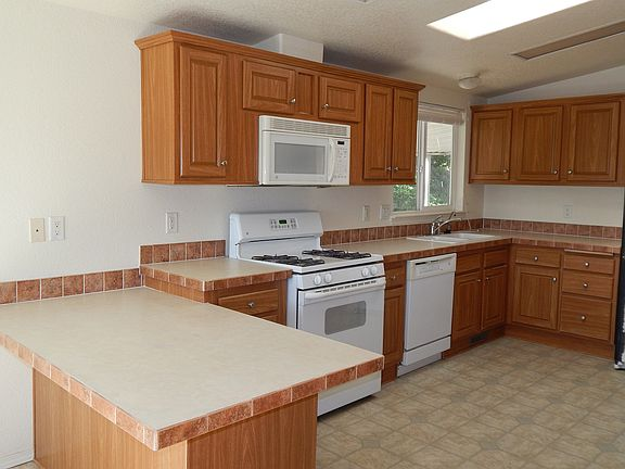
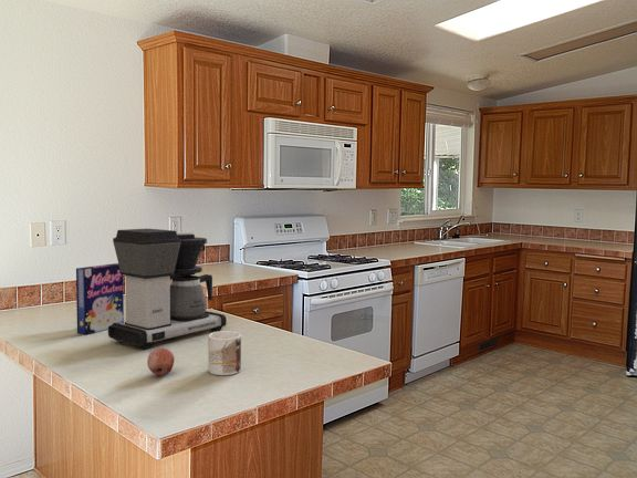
+ cereal box [75,262,125,335]
+ mug [207,330,242,376]
+ fruit [146,347,176,376]
+ coffee maker [107,228,228,350]
